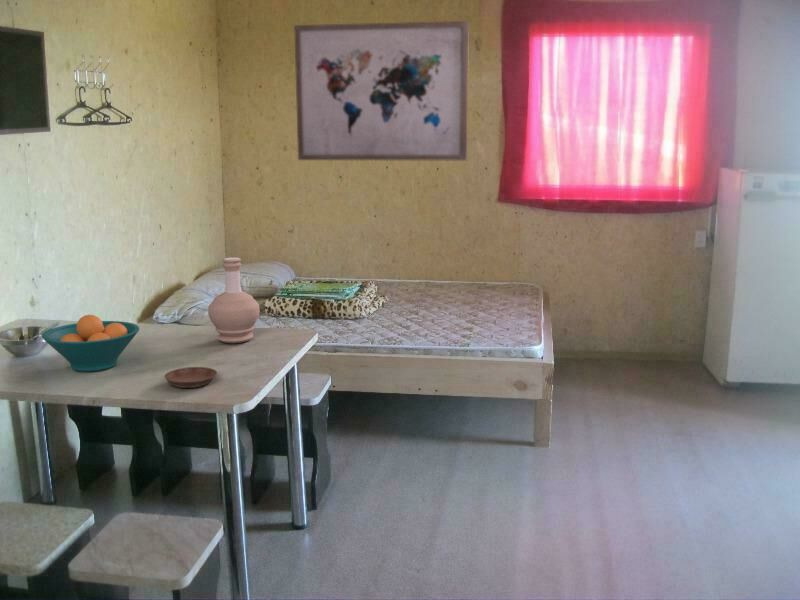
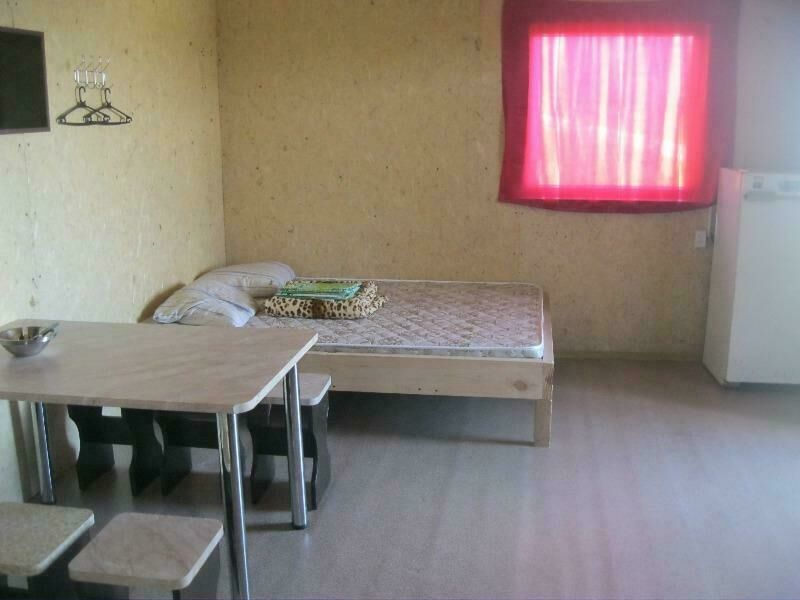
- saucer [163,366,218,389]
- fruit bowl [41,314,140,372]
- wall art [293,20,470,162]
- bottle [207,257,261,344]
